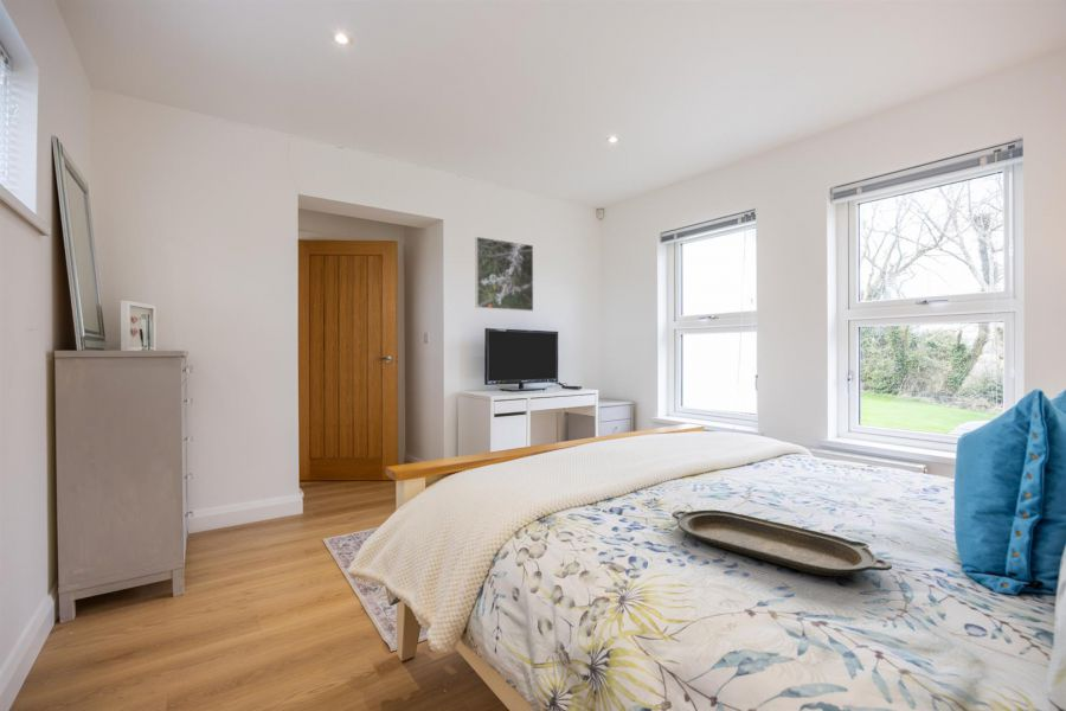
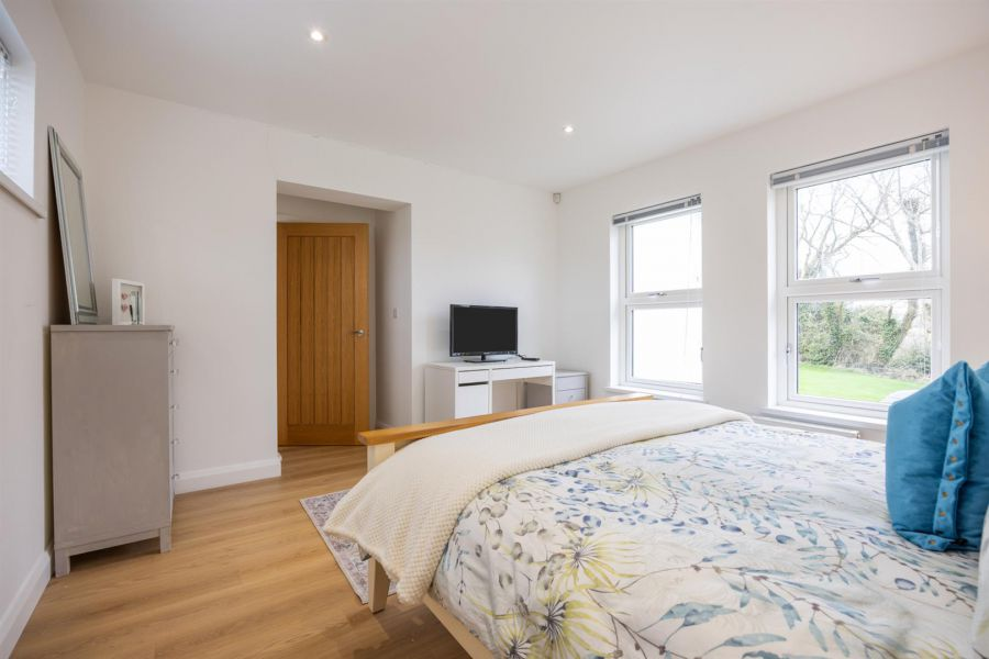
- serving tray [670,510,893,577]
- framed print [474,236,534,313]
